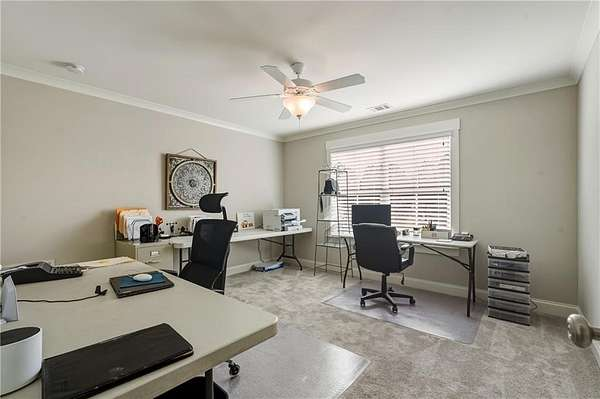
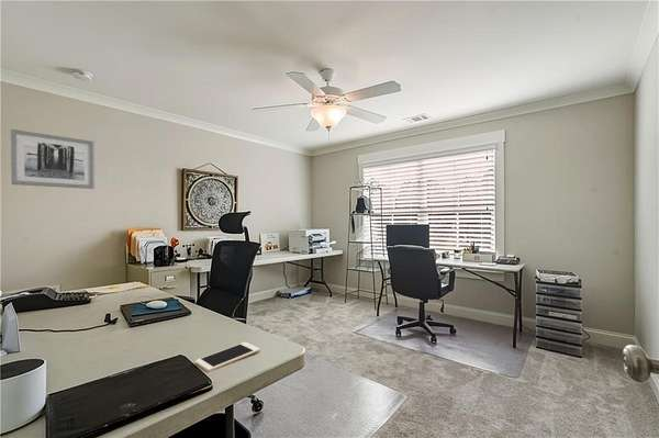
+ wall art [10,128,96,190]
+ cell phone [194,341,261,372]
